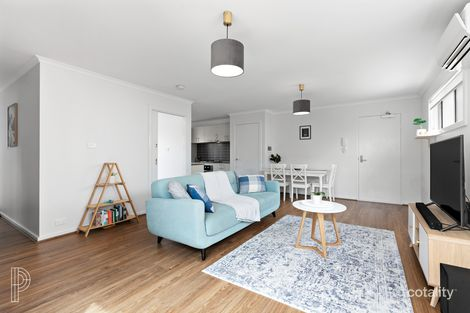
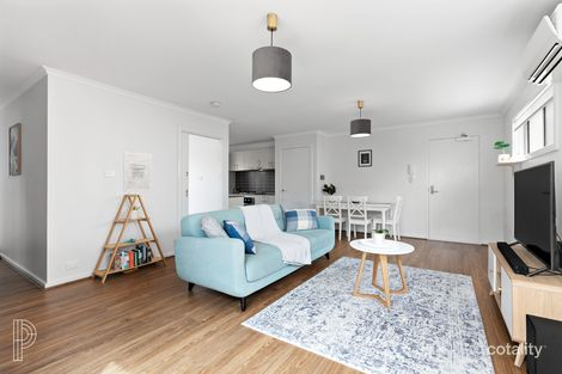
+ wall art [122,151,153,194]
